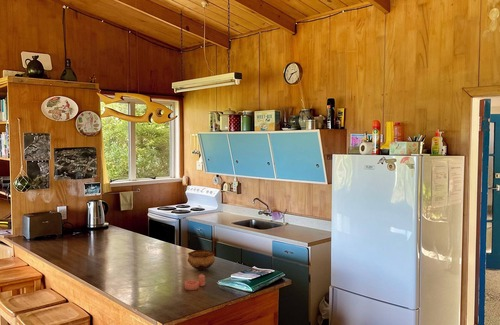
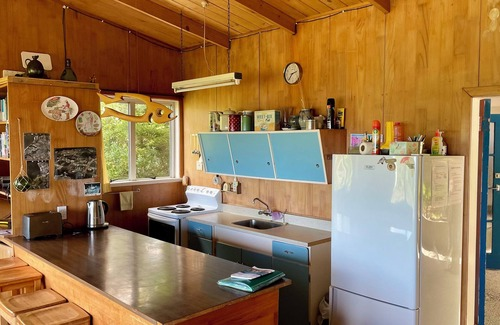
- bowl [187,249,216,271]
- salt and pepper shaker set [184,273,206,291]
